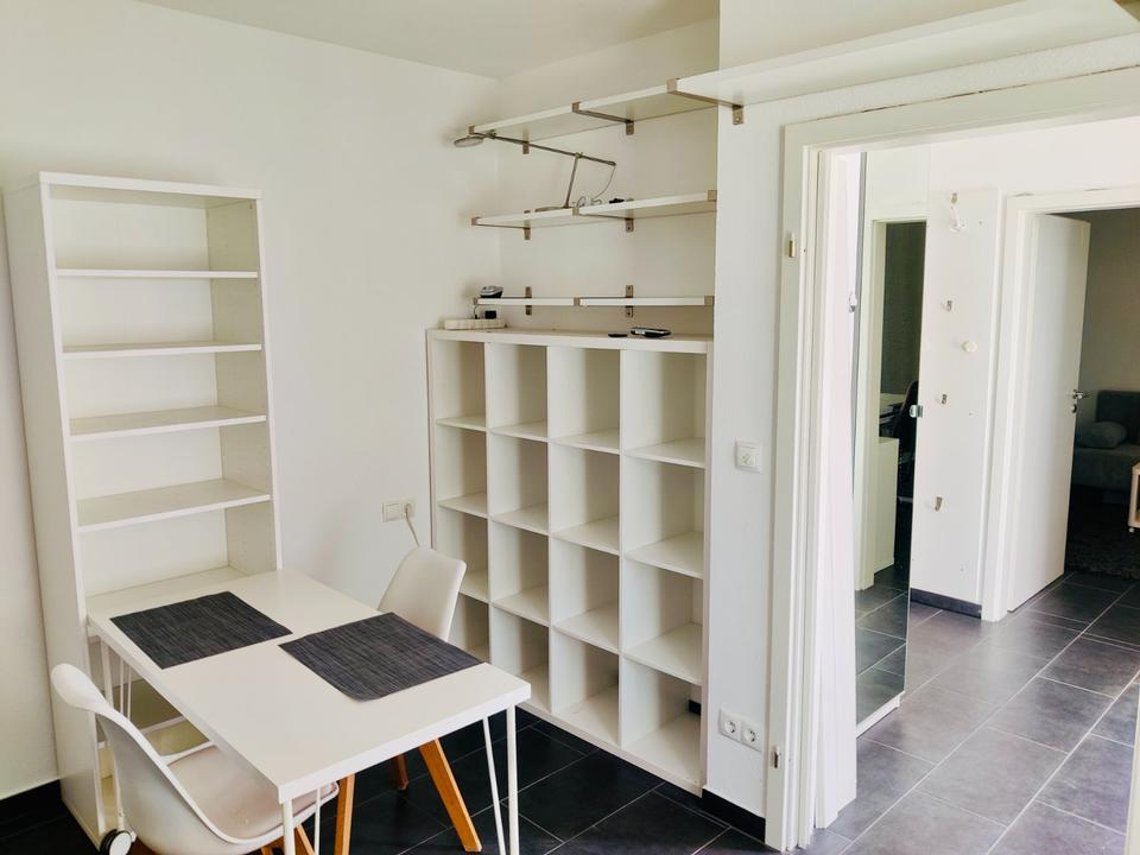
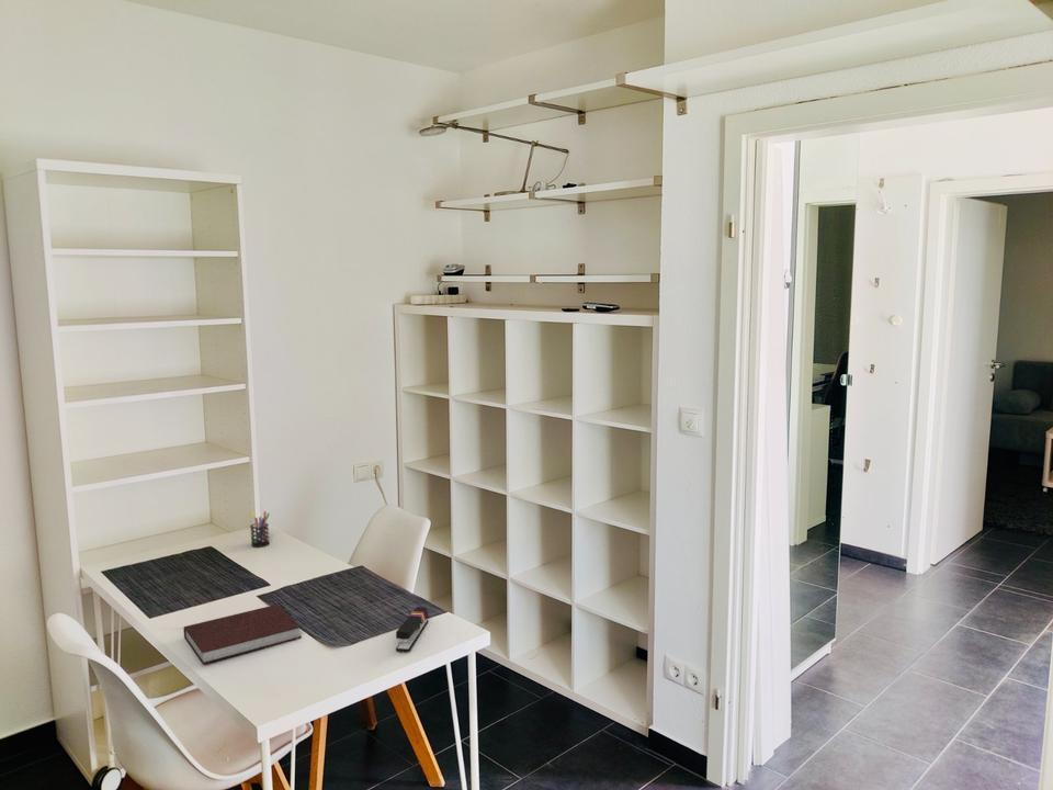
+ notebook [183,603,303,665]
+ pen holder [249,510,271,549]
+ stapler [395,606,430,653]
